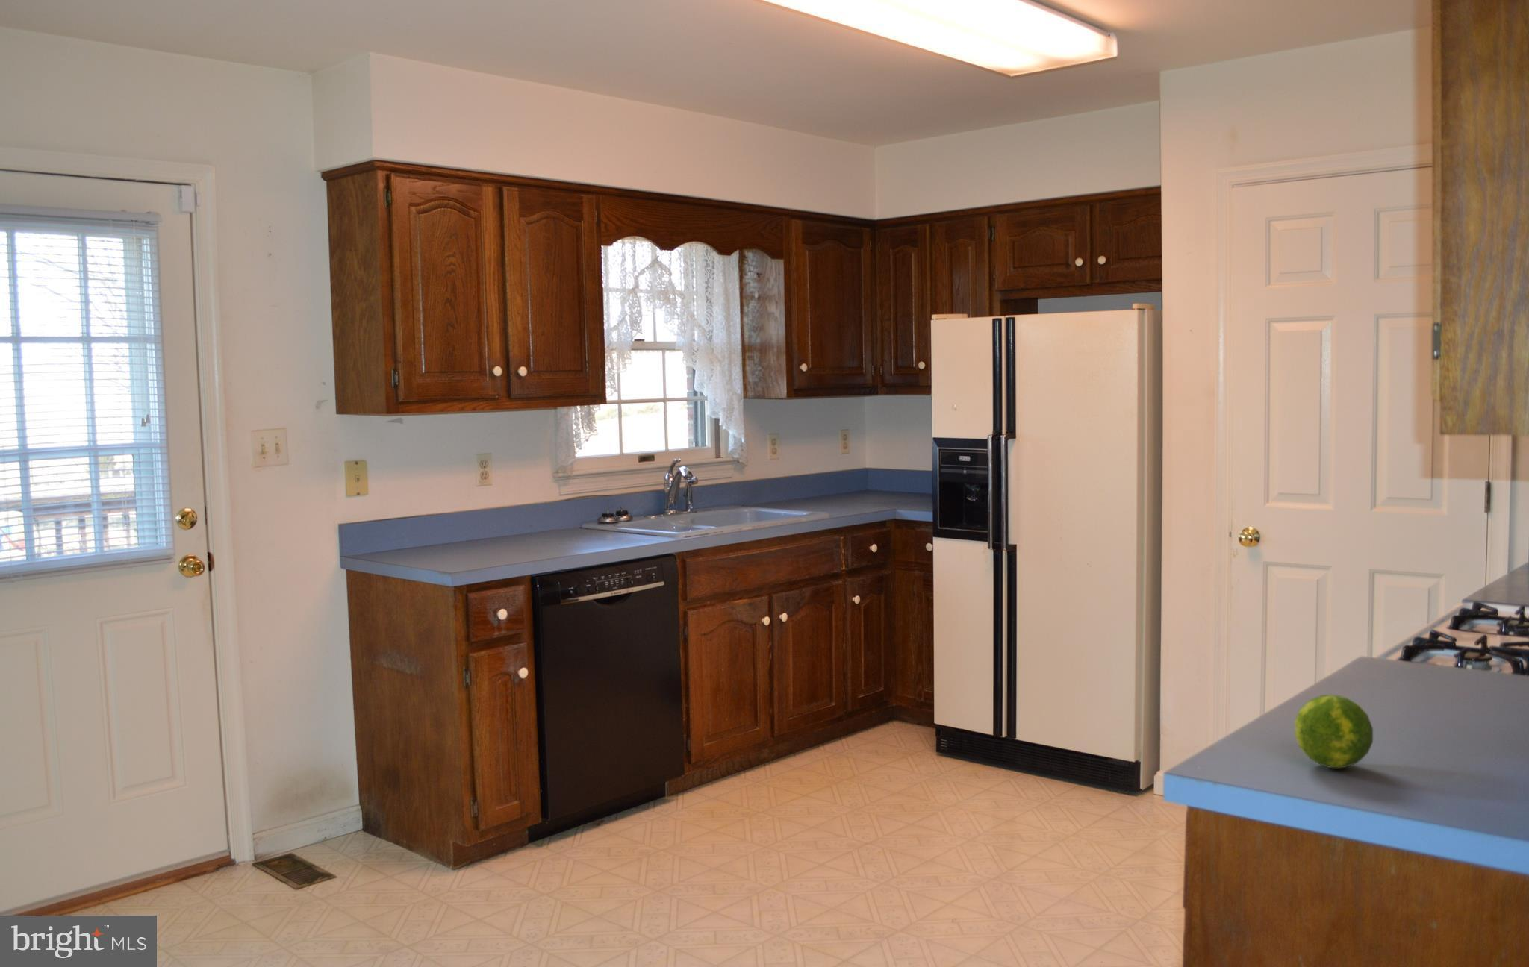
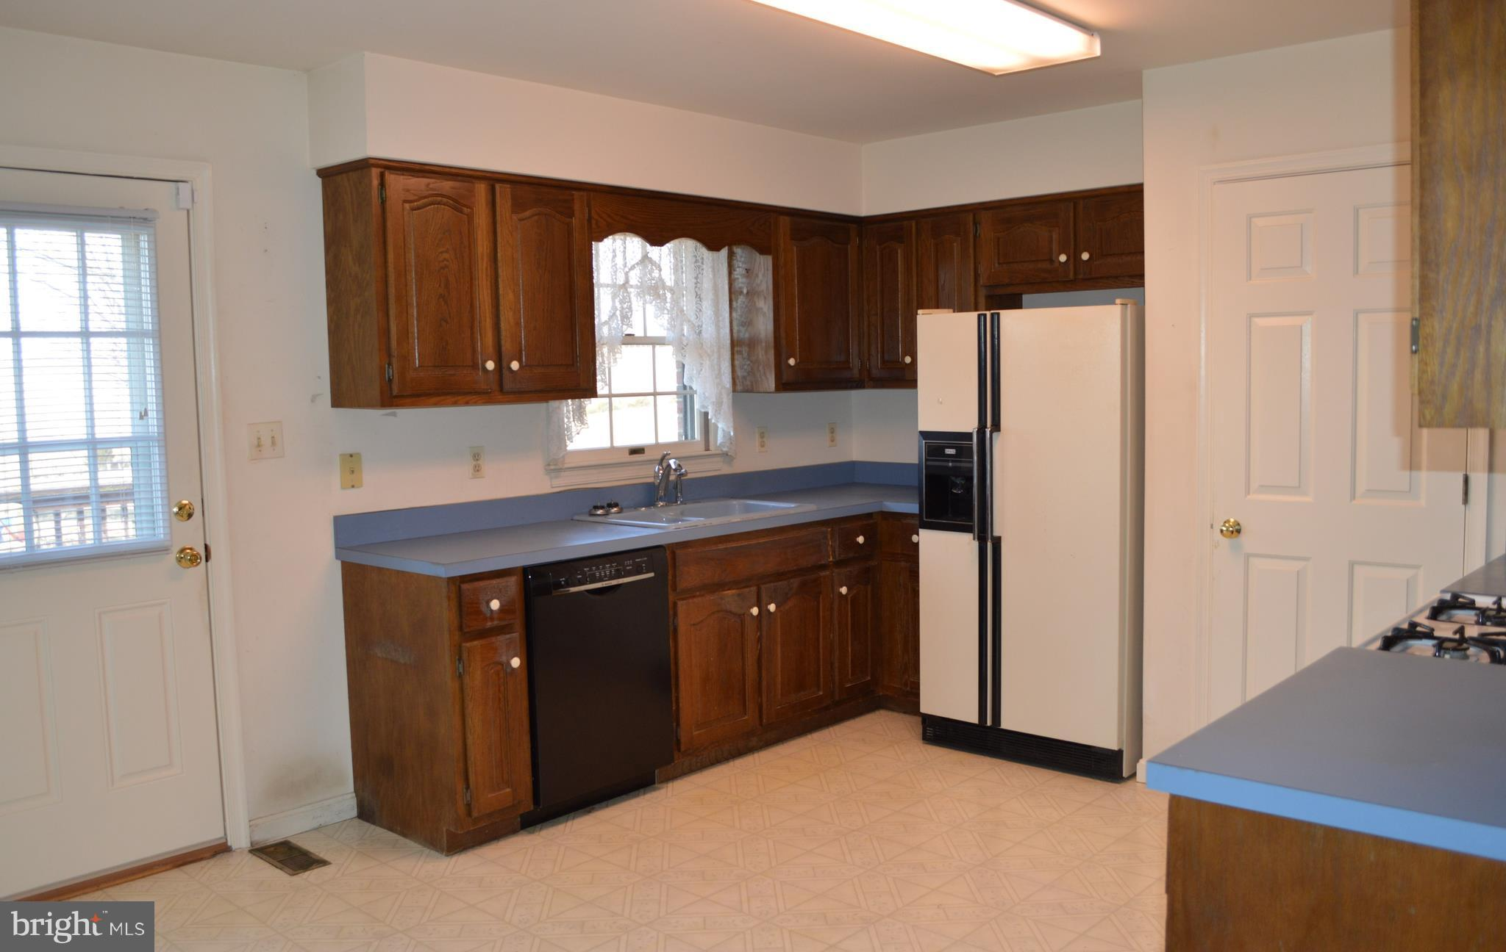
- fruit [1294,694,1374,770]
